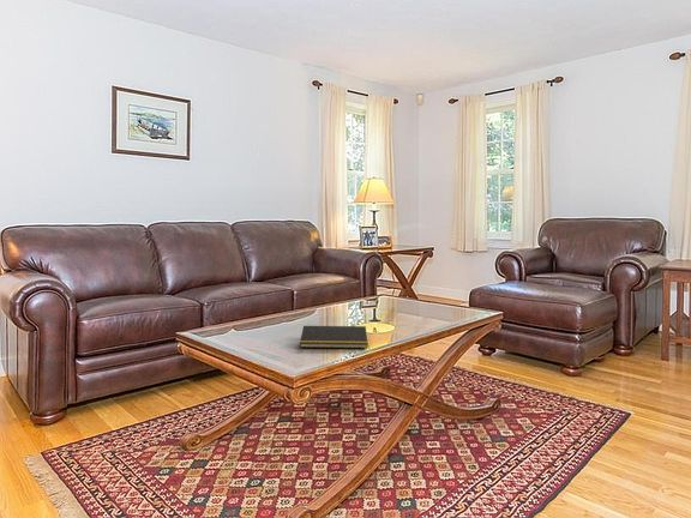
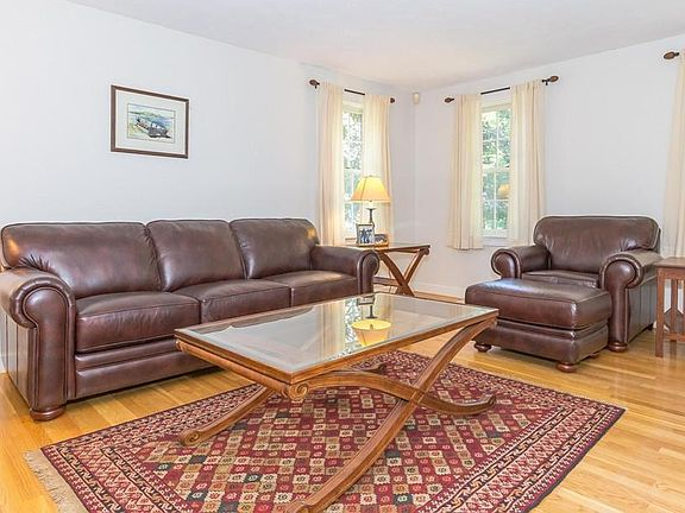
- notepad [299,325,368,349]
